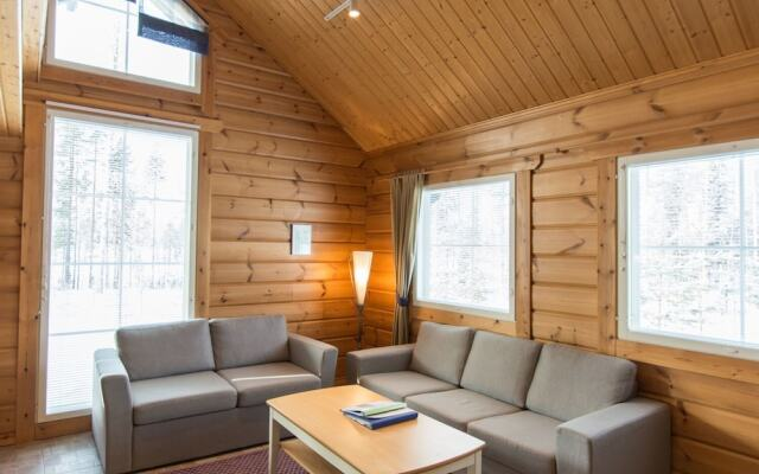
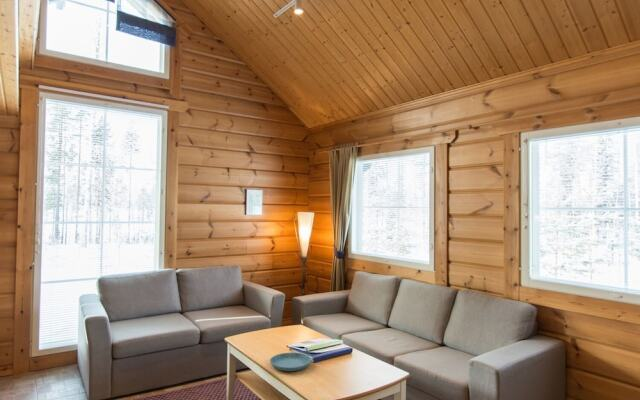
+ saucer [269,352,312,372]
